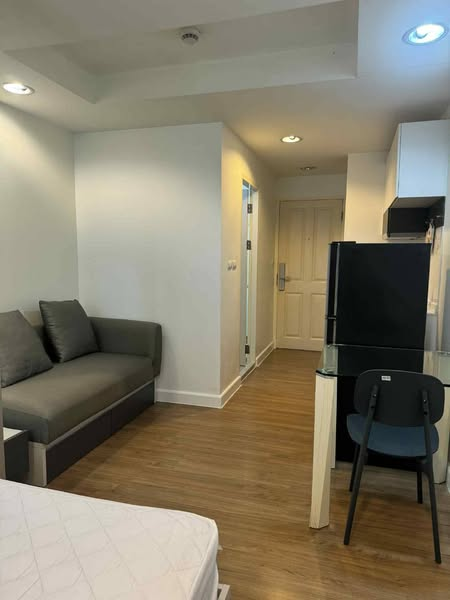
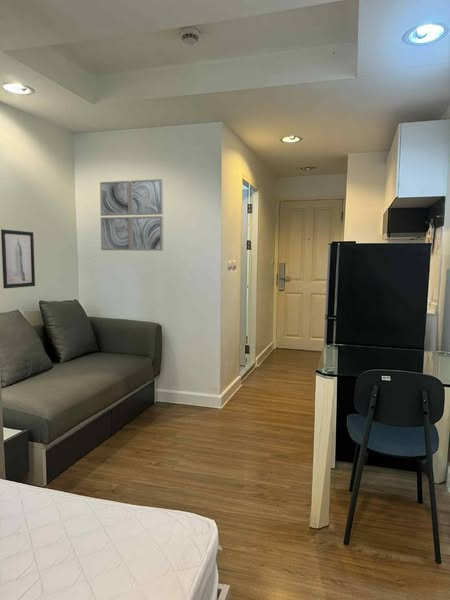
+ wall art [99,178,164,252]
+ wall art [0,228,36,289]
